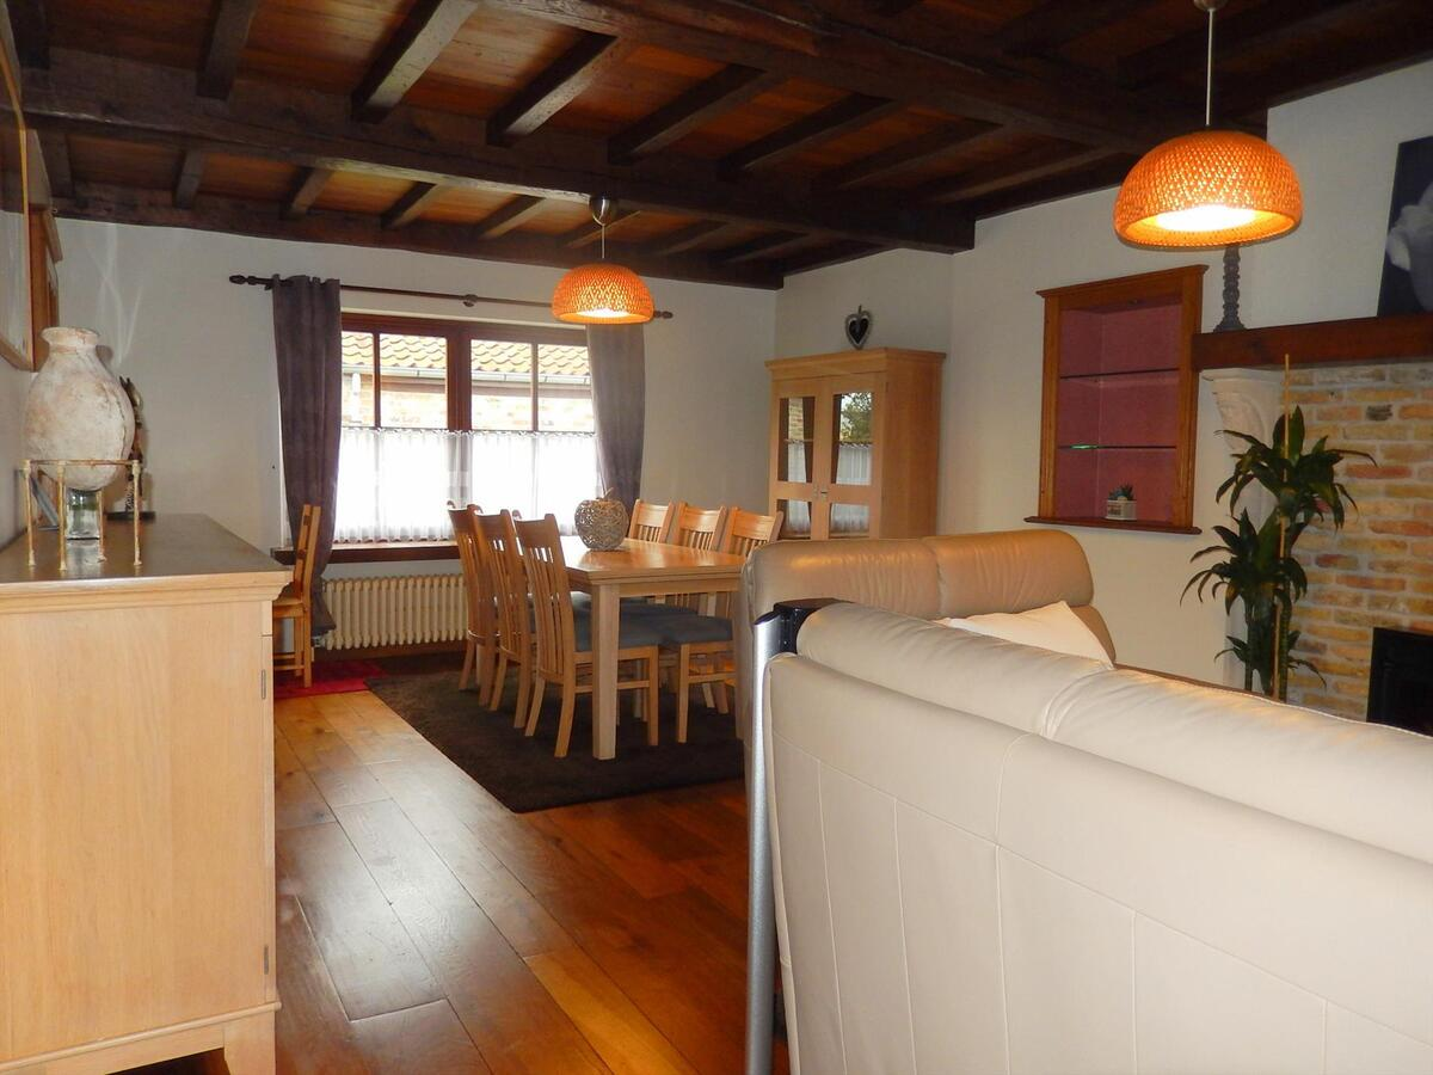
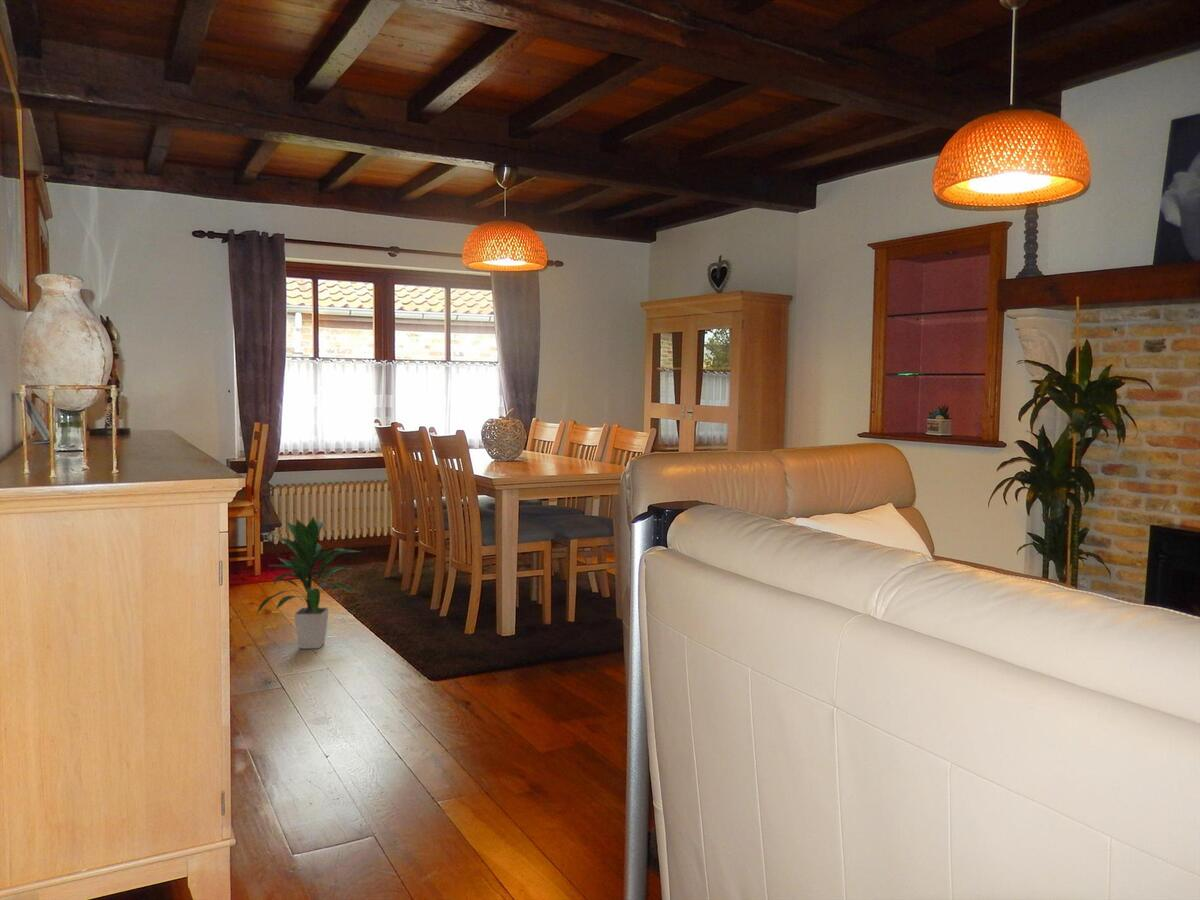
+ indoor plant [255,515,363,650]
